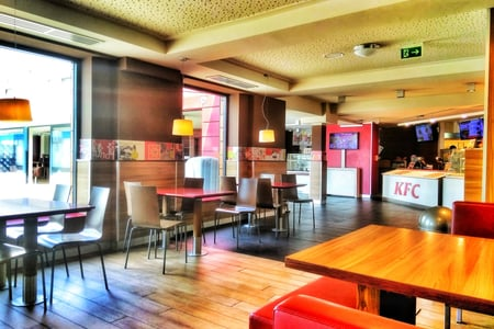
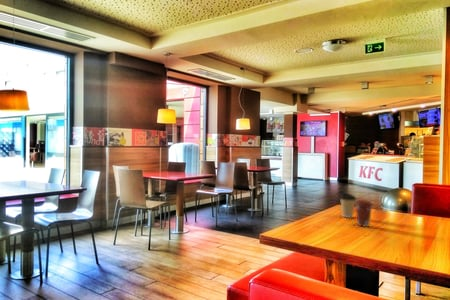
+ coffee cup [354,199,374,228]
+ coffee cup [338,193,357,219]
